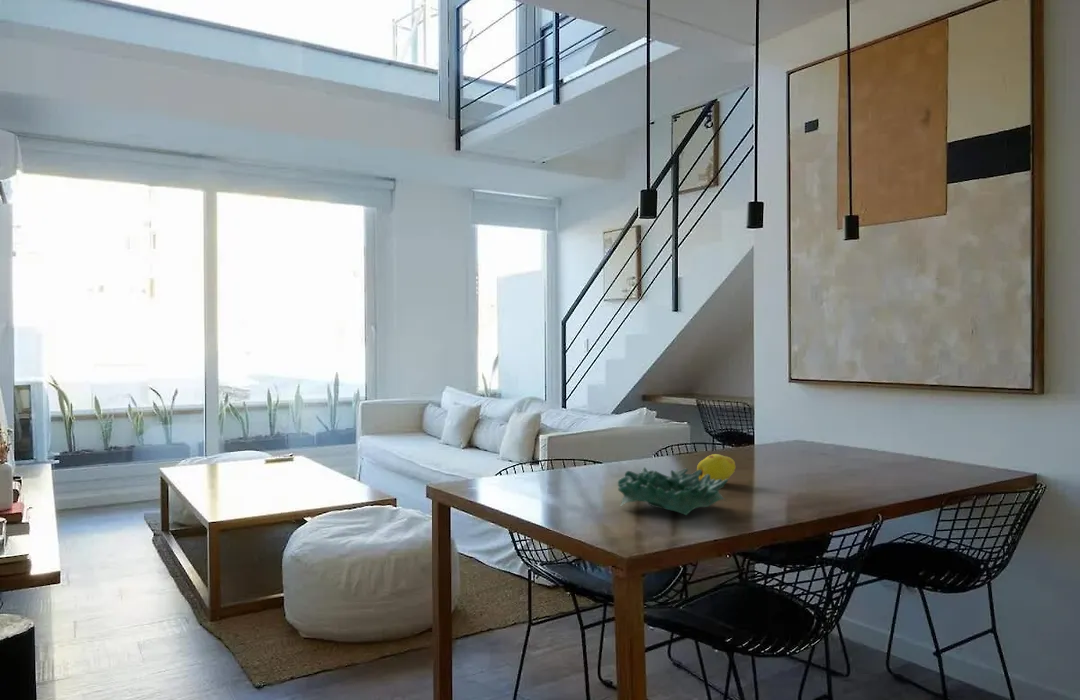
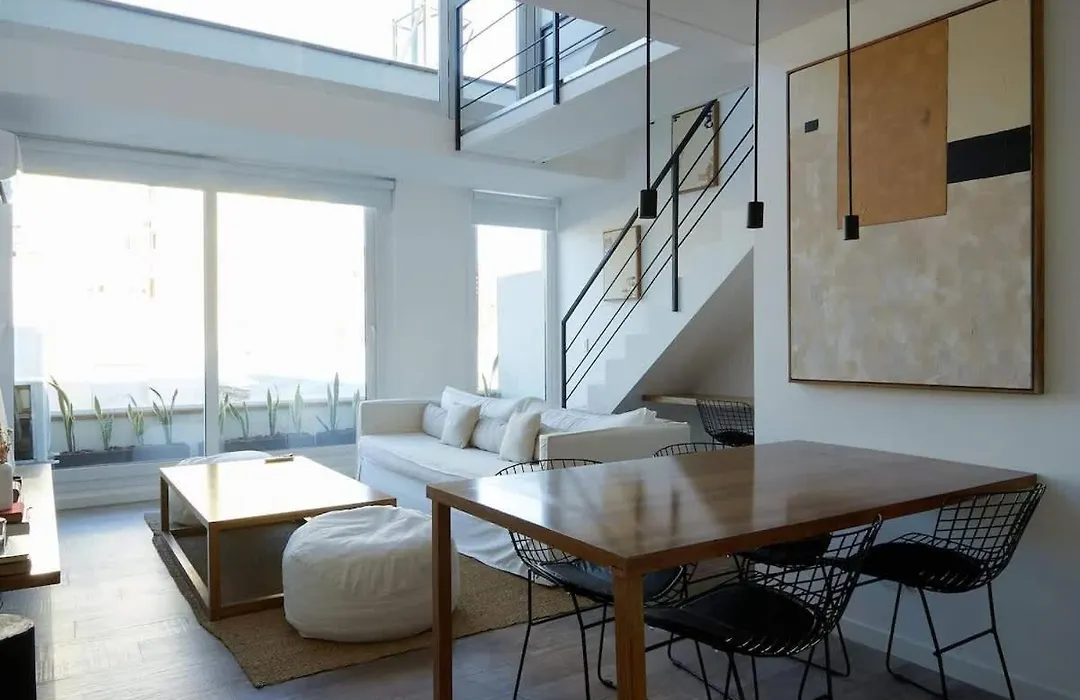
- decorative bowl [617,466,729,516]
- fruit [696,453,737,481]
